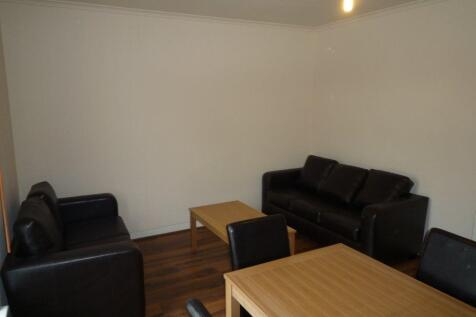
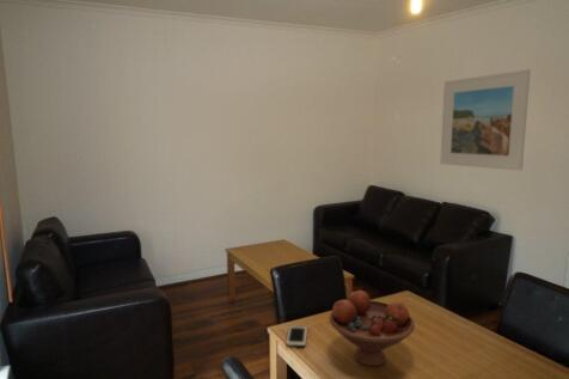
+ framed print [439,68,532,172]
+ cell phone [284,324,308,348]
+ fruit bowl [329,289,416,367]
